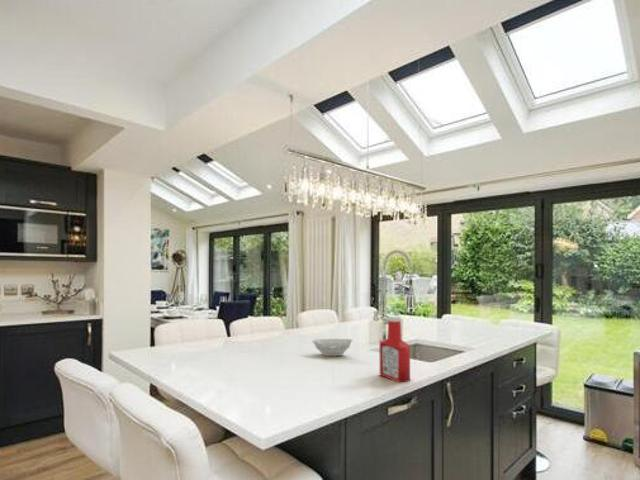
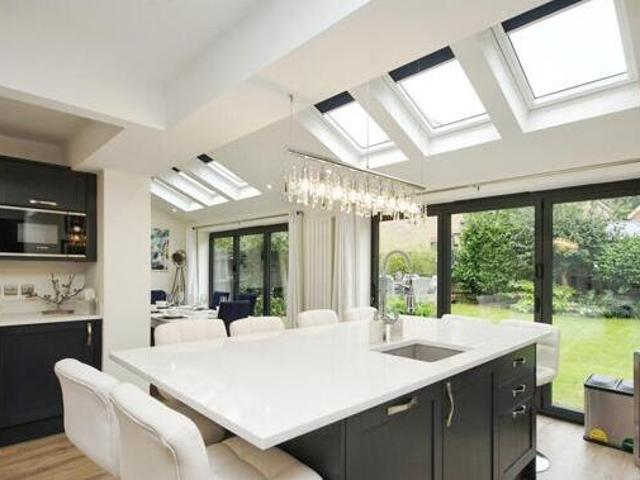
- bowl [311,338,354,357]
- soap bottle [379,314,411,383]
